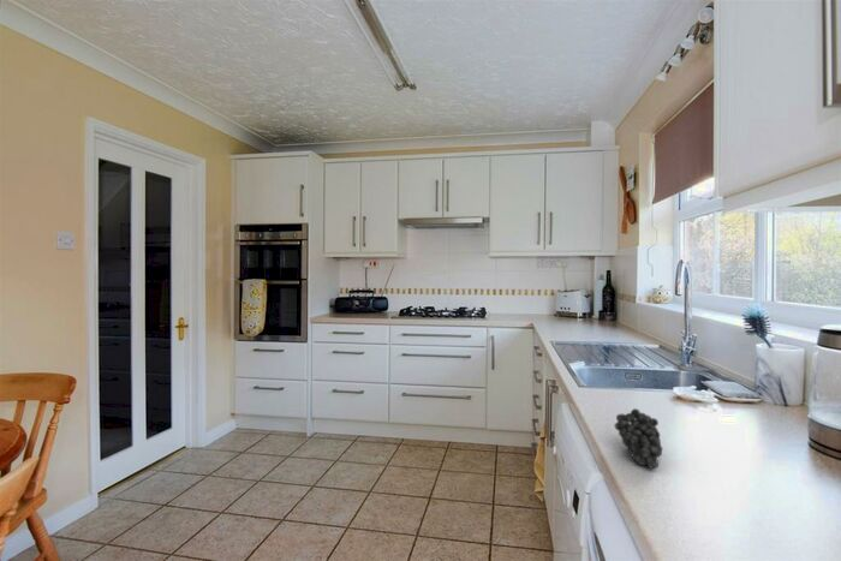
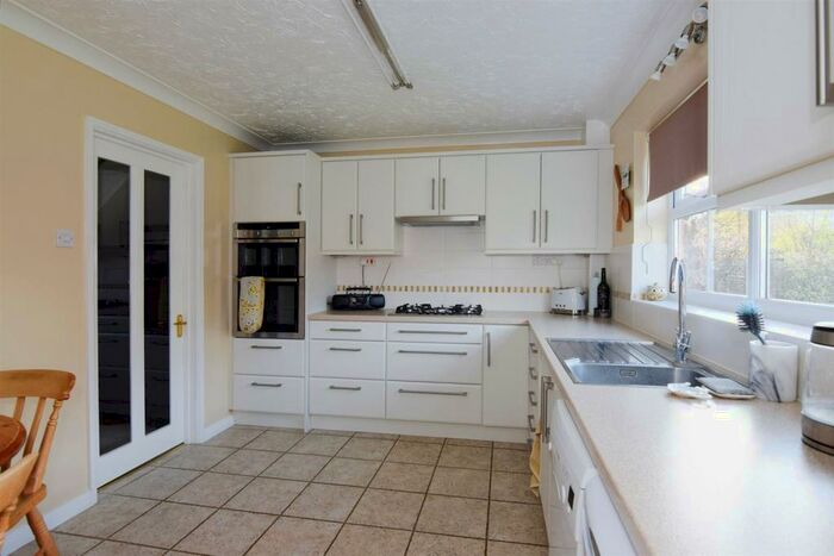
- fruit [614,407,663,470]
